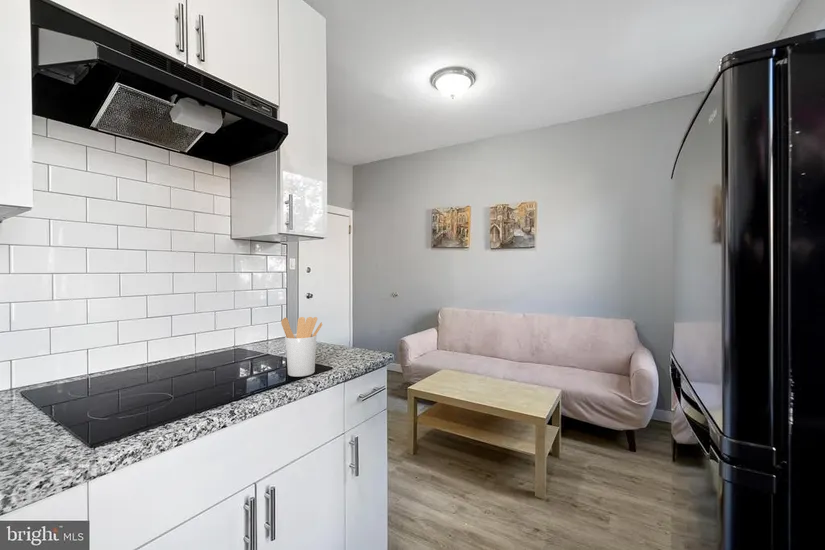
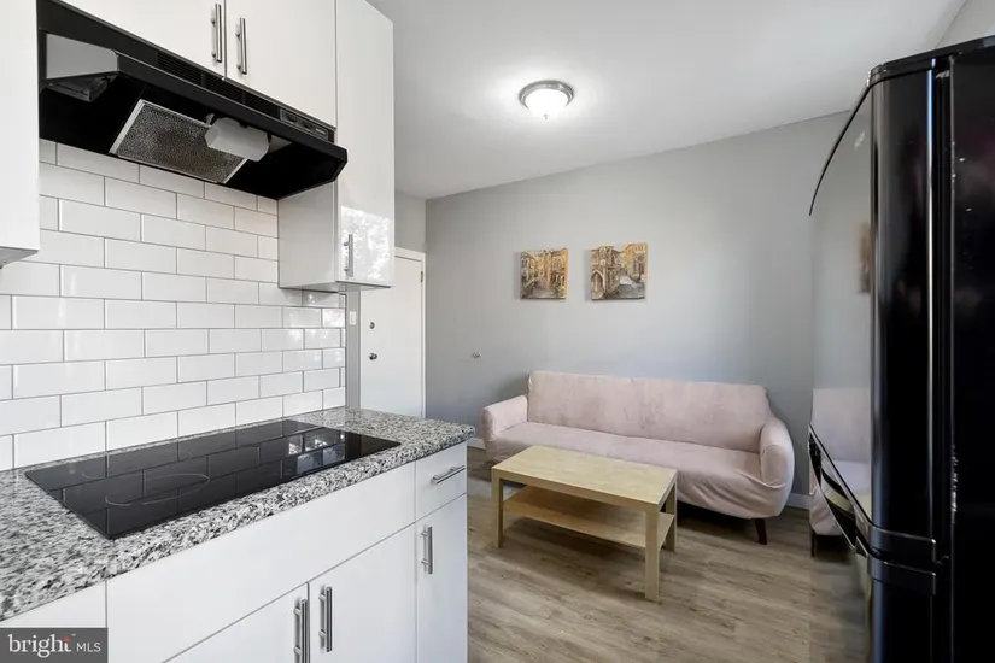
- utensil holder [280,316,323,378]
